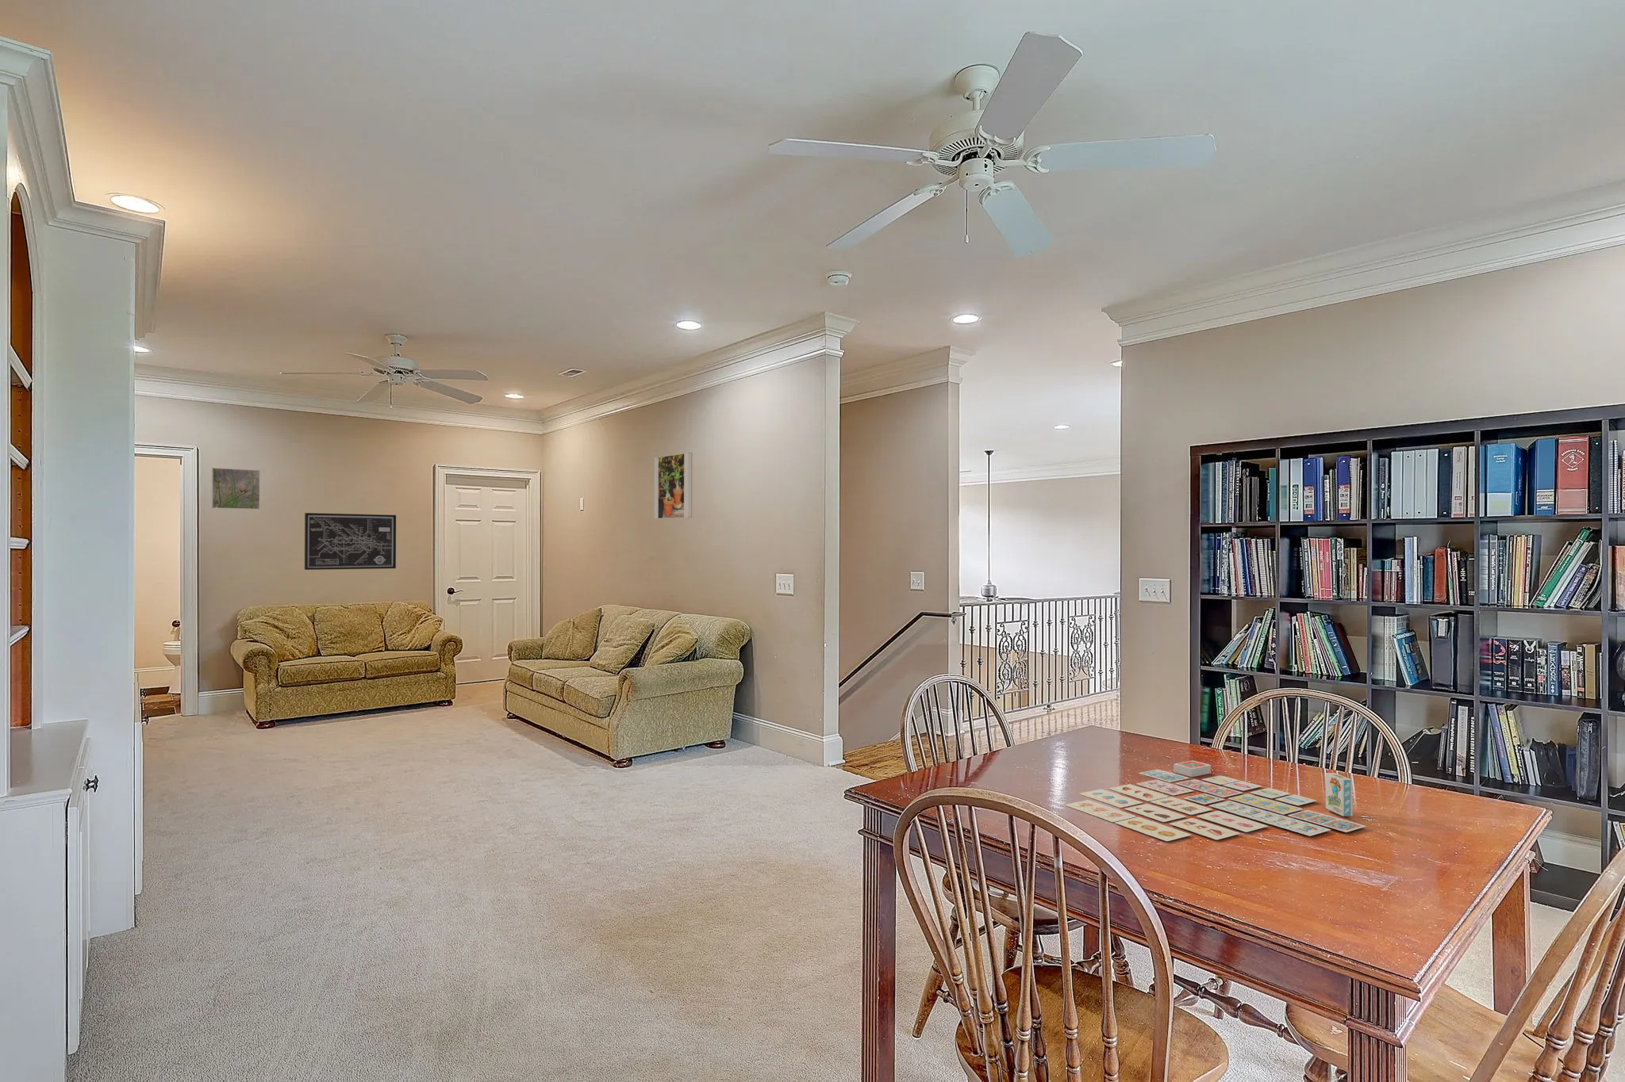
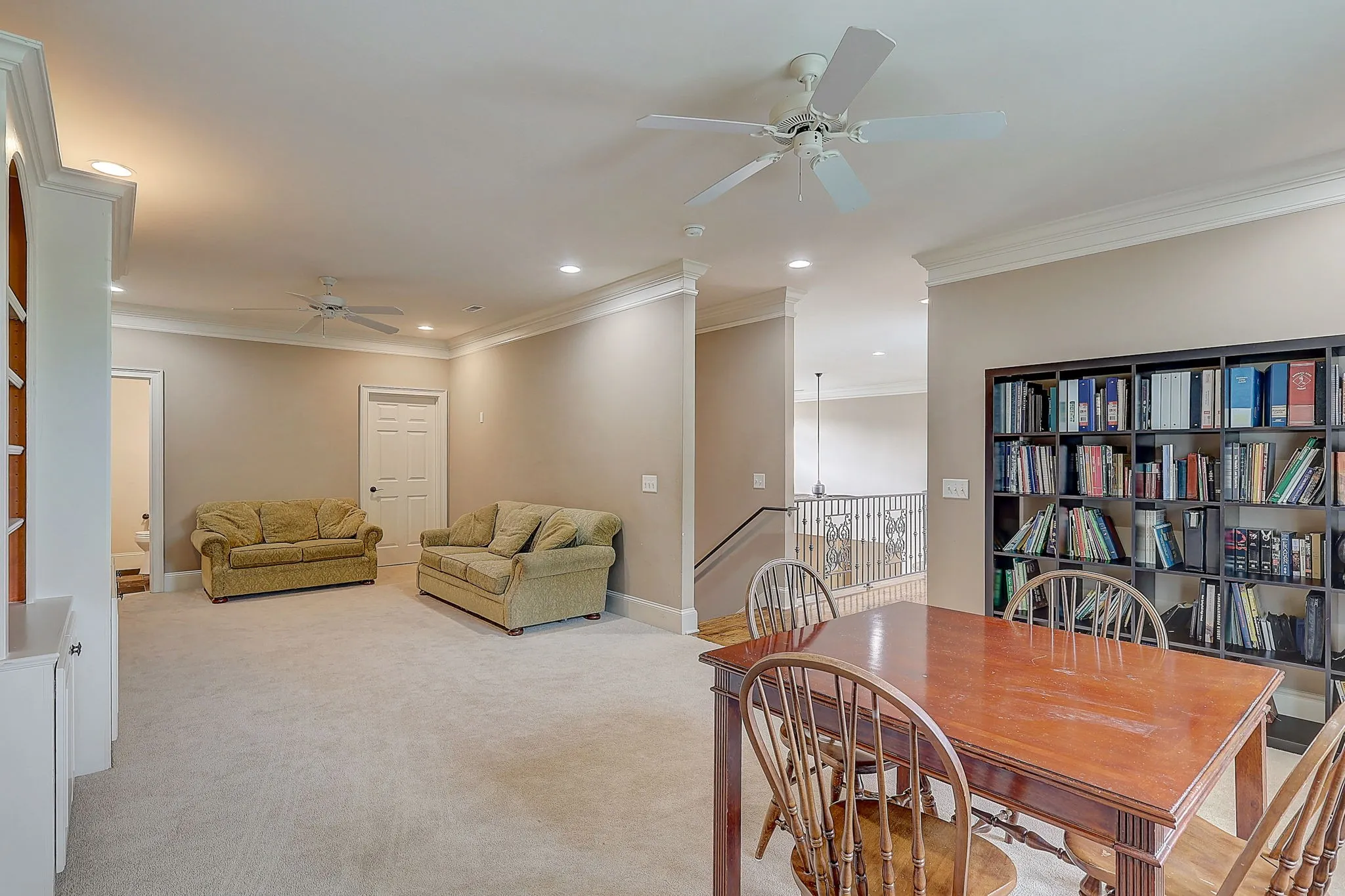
- wall art [304,512,396,571]
- board game [1064,760,1366,842]
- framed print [652,452,692,520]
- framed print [211,467,261,511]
